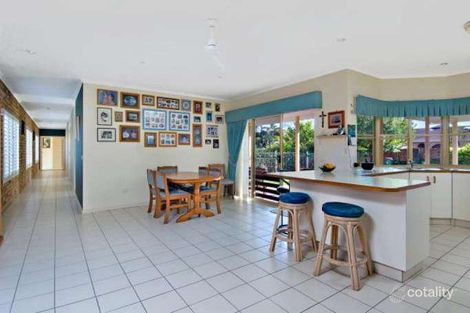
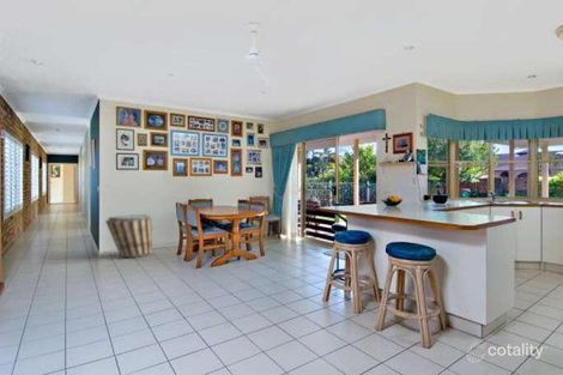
+ basket [104,213,153,259]
